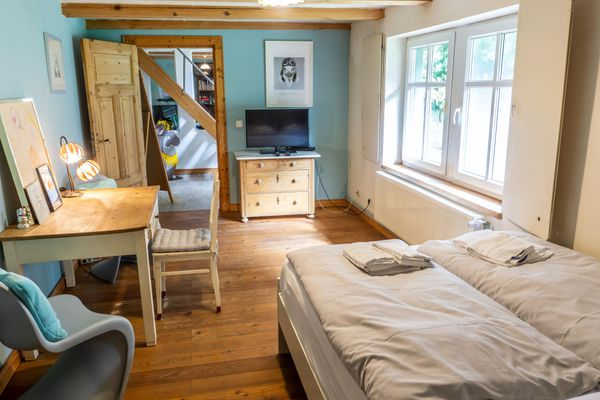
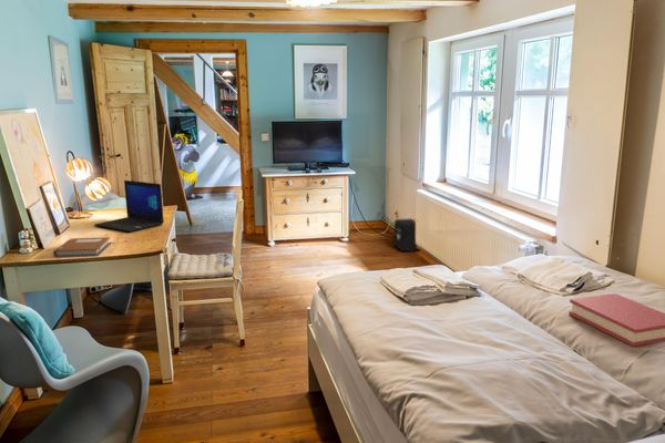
+ air purifier [392,218,421,253]
+ notebook [52,236,112,258]
+ hardback book [567,292,665,348]
+ laptop [93,179,165,234]
